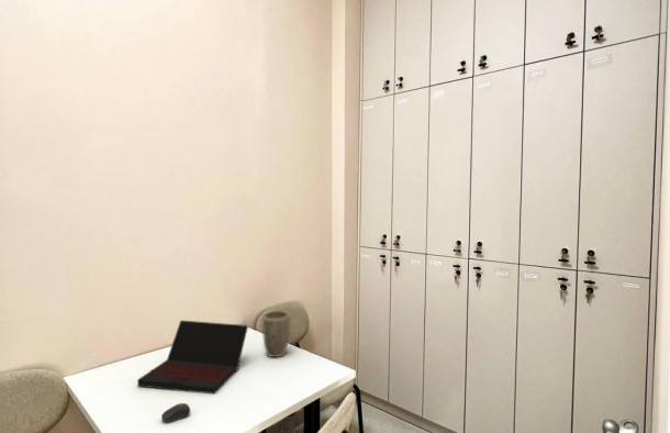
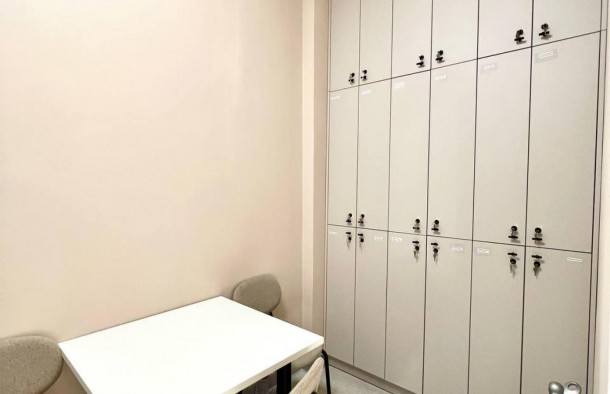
- plant pot [261,310,291,358]
- laptop [136,319,249,395]
- computer mouse [160,402,191,423]
